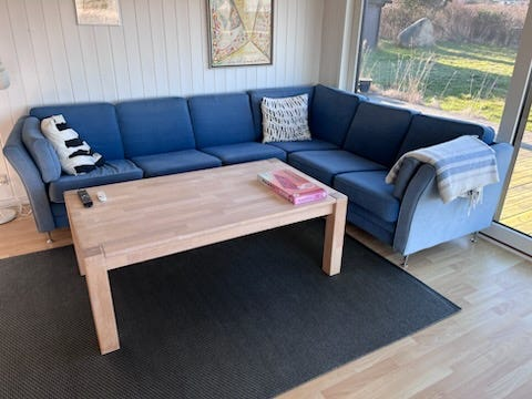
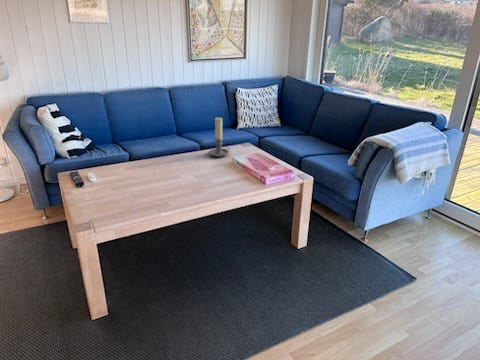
+ candle holder [208,117,230,158]
